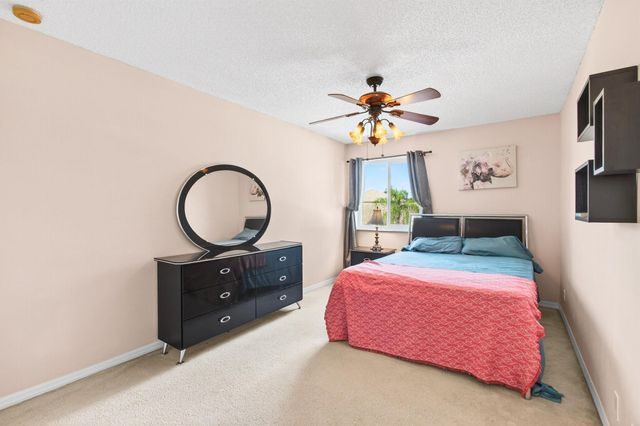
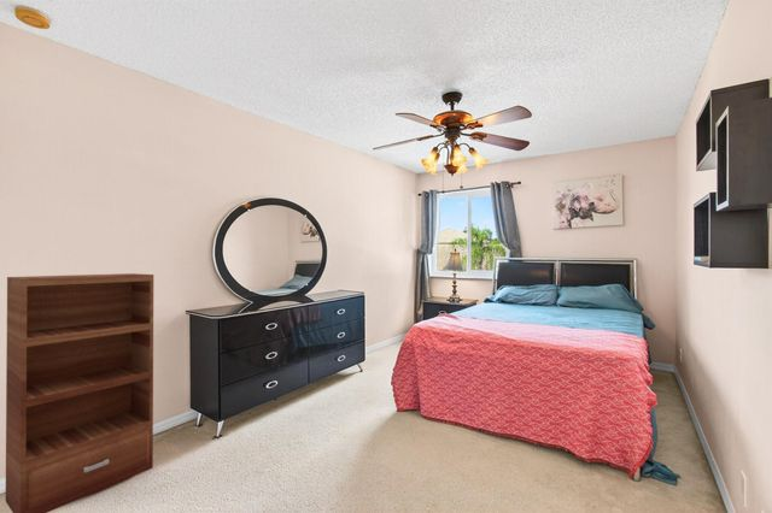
+ bookshelf [5,272,154,513]
